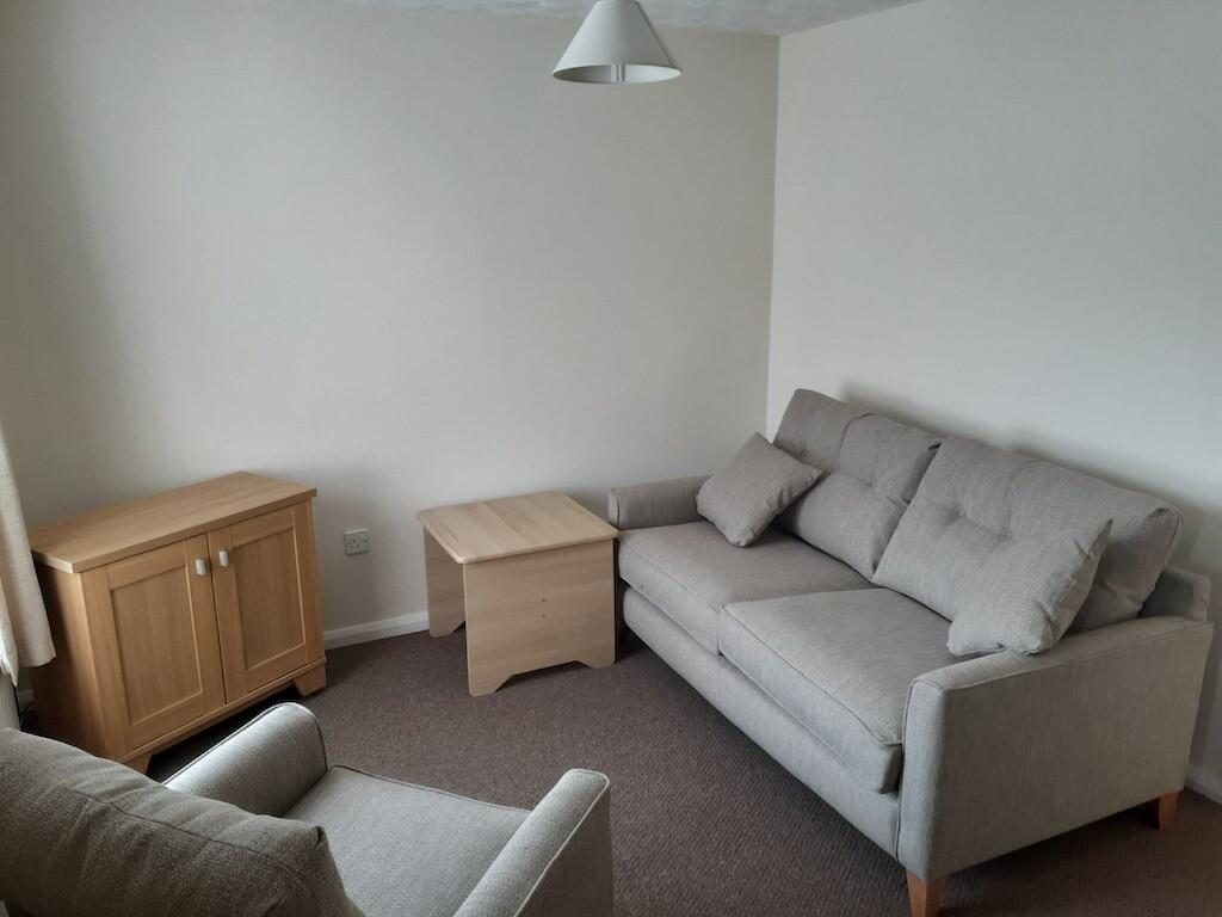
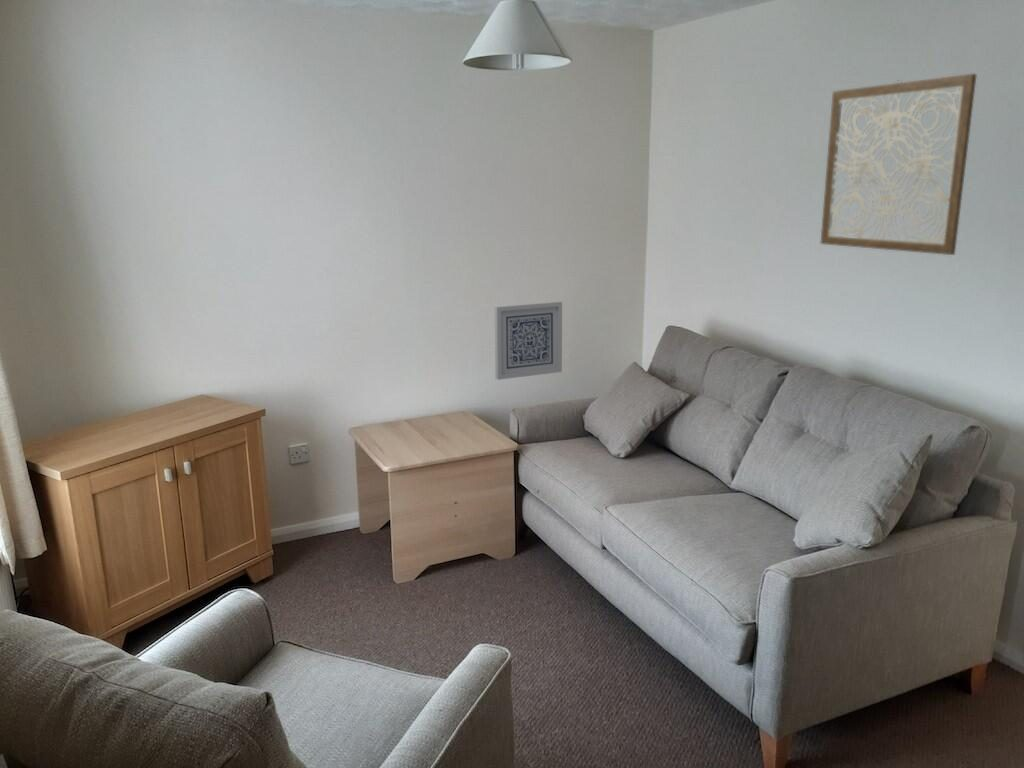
+ wall art [819,73,978,256]
+ wall art [494,300,563,381]
